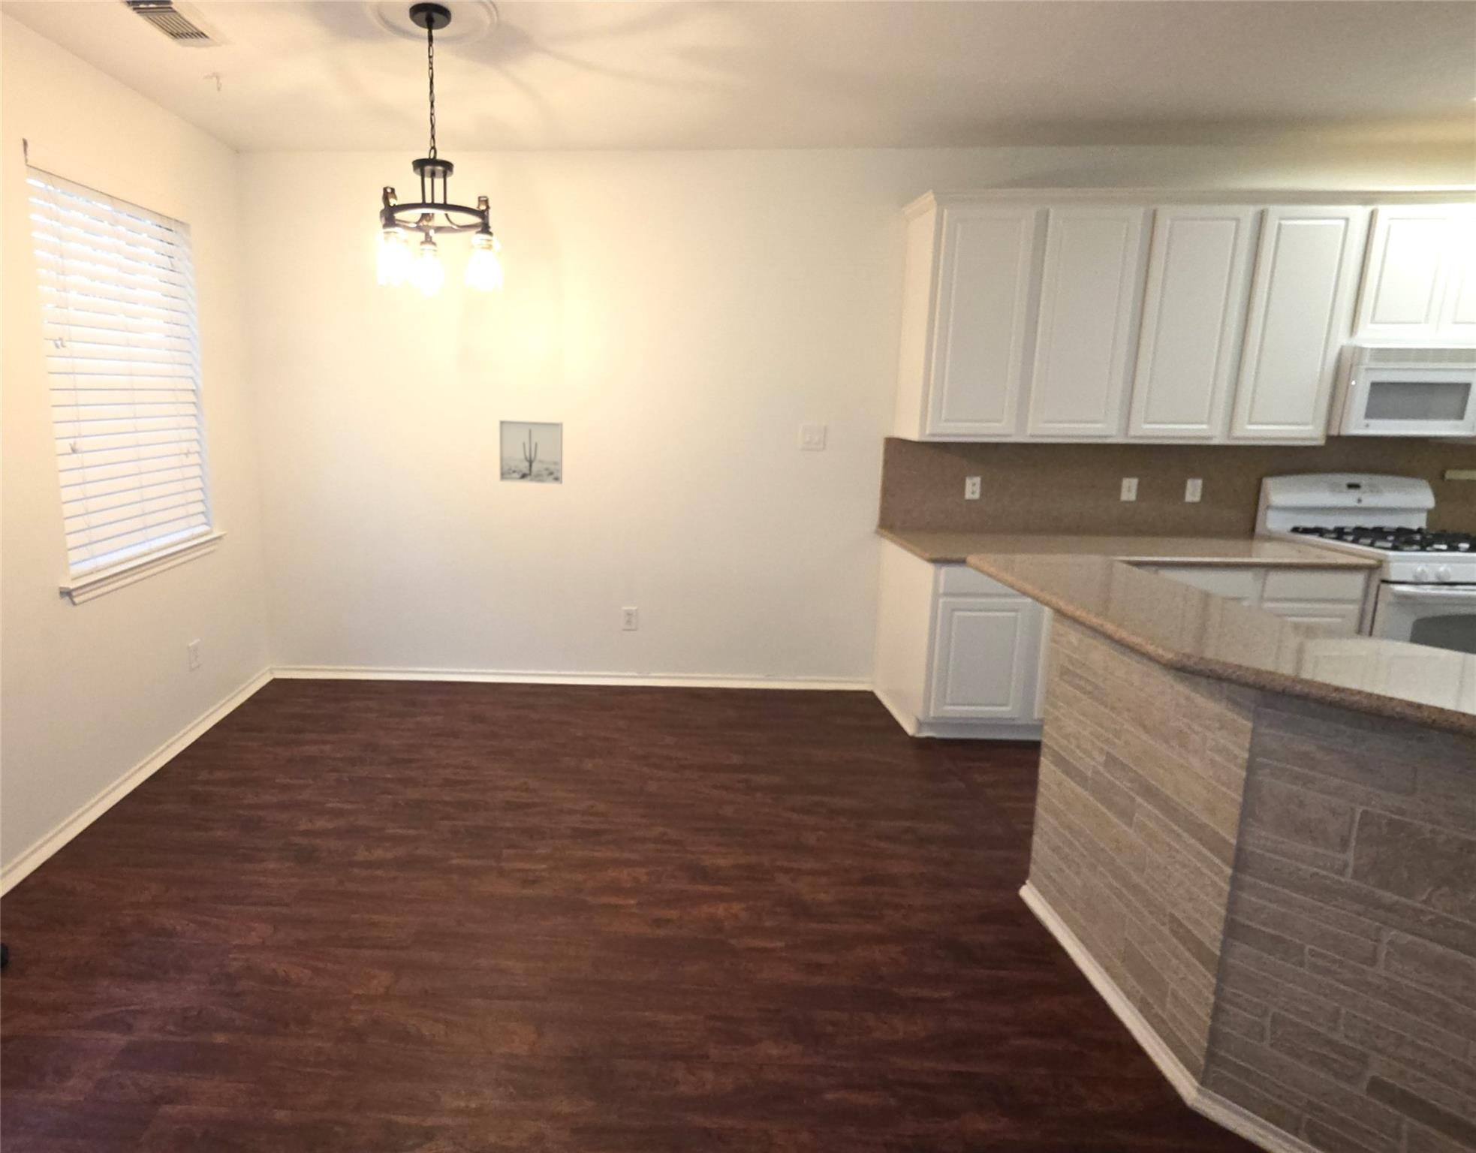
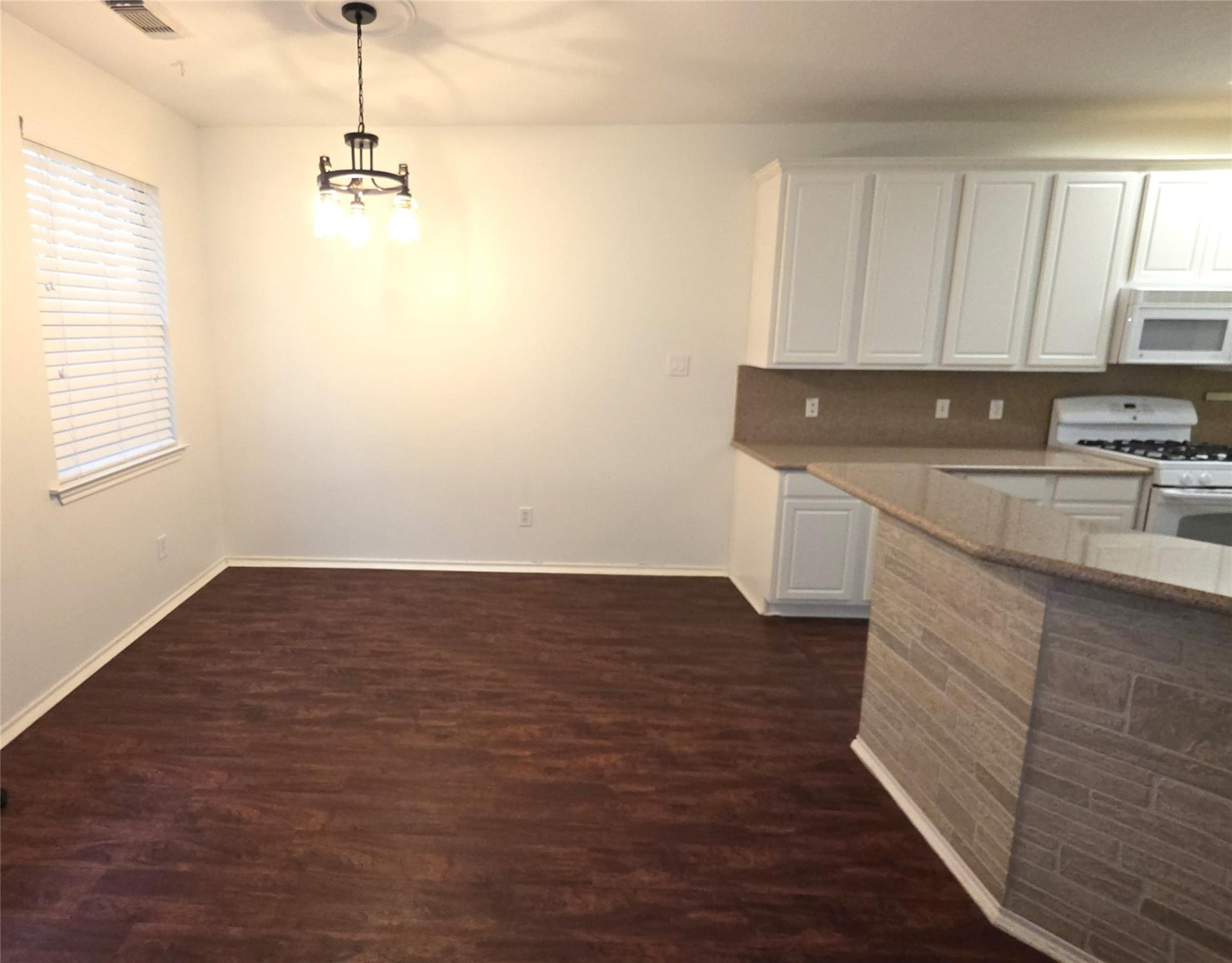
- wall art [497,419,563,485]
